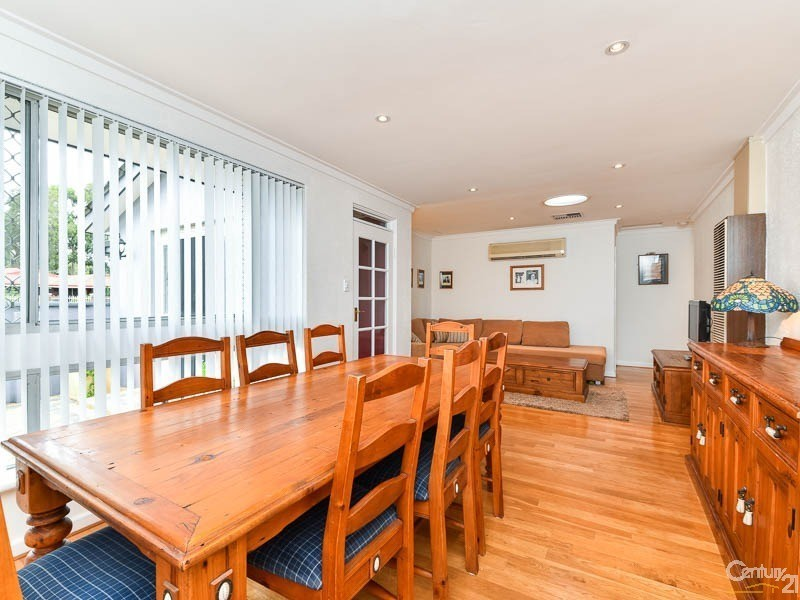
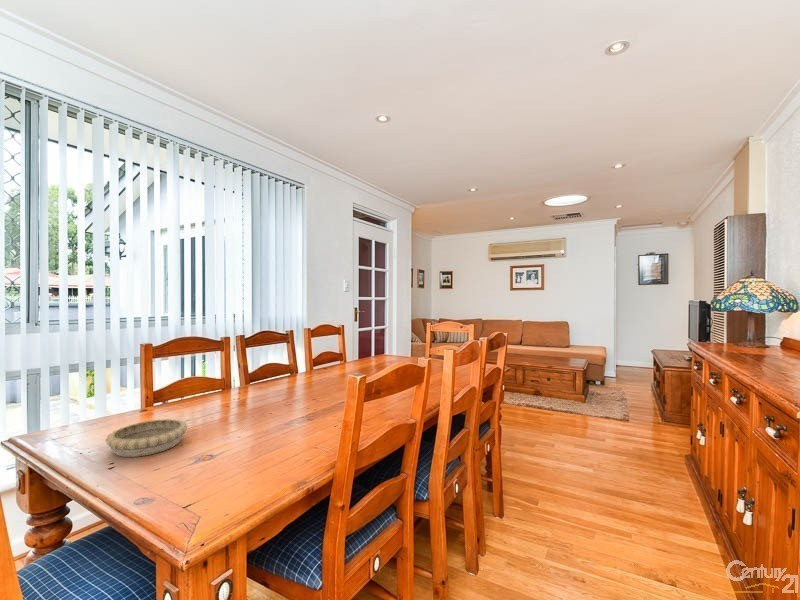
+ decorative bowl [104,418,188,458]
